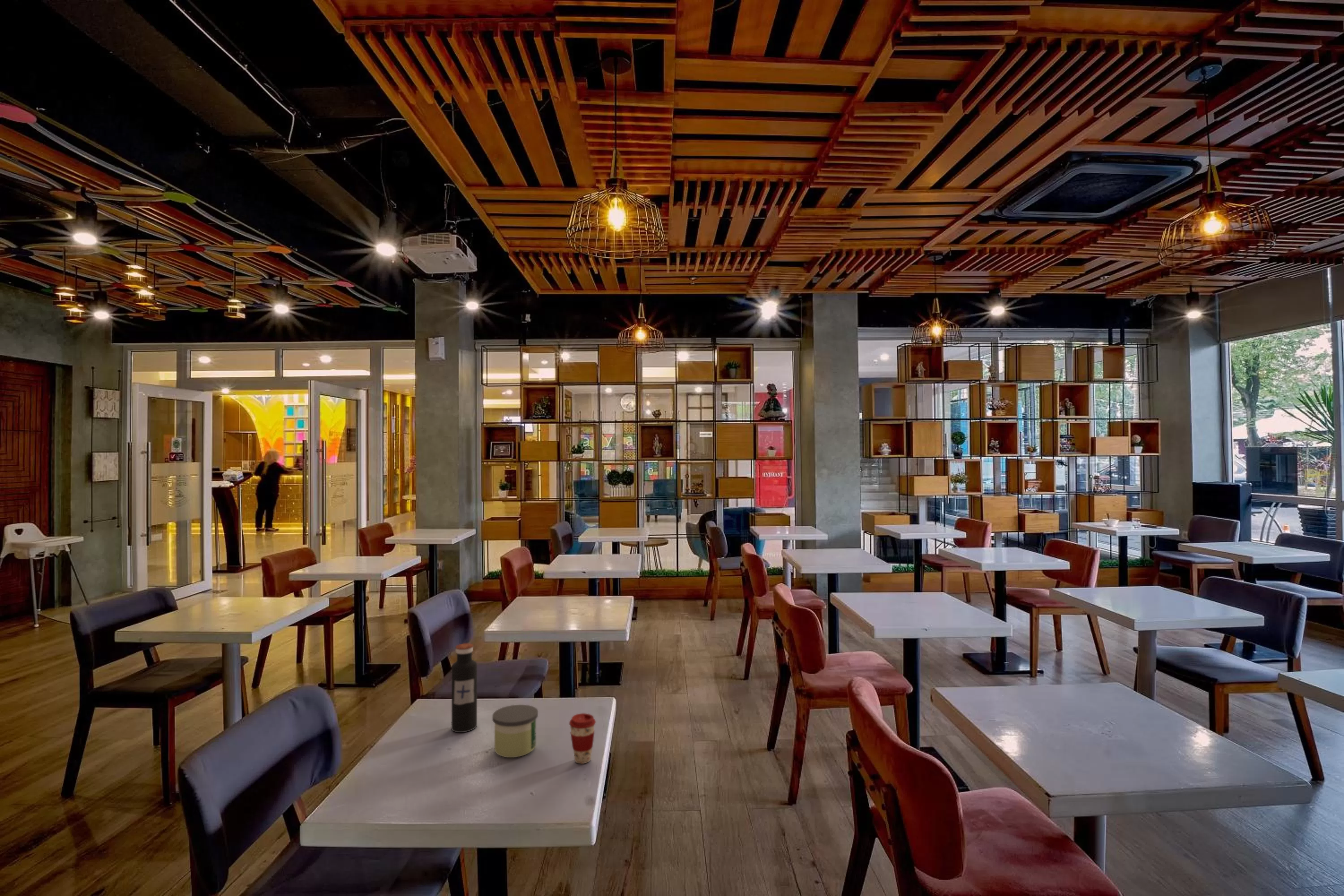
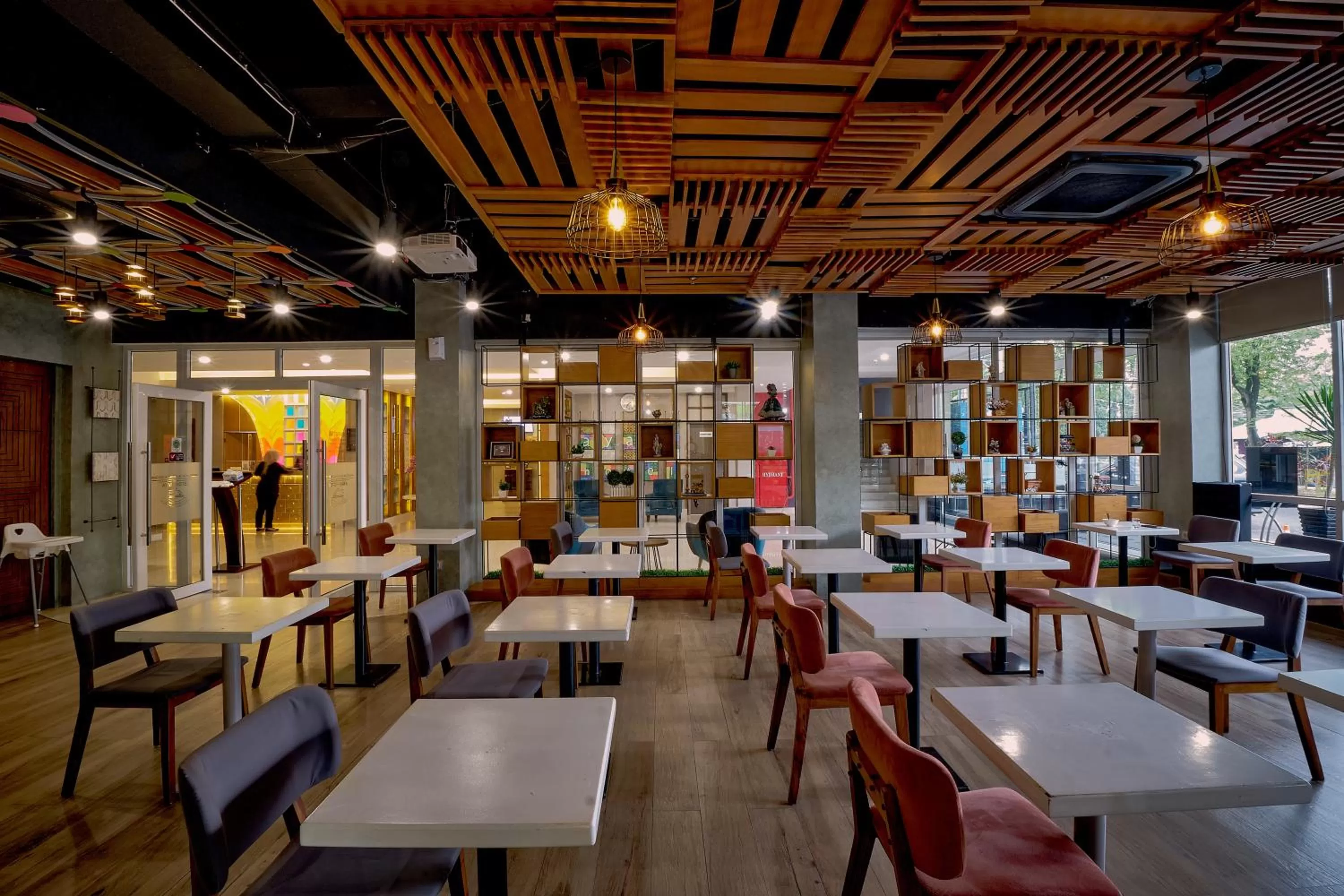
- water bottle [451,643,478,733]
- candle [492,704,538,758]
- coffee cup [569,713,596,764]
